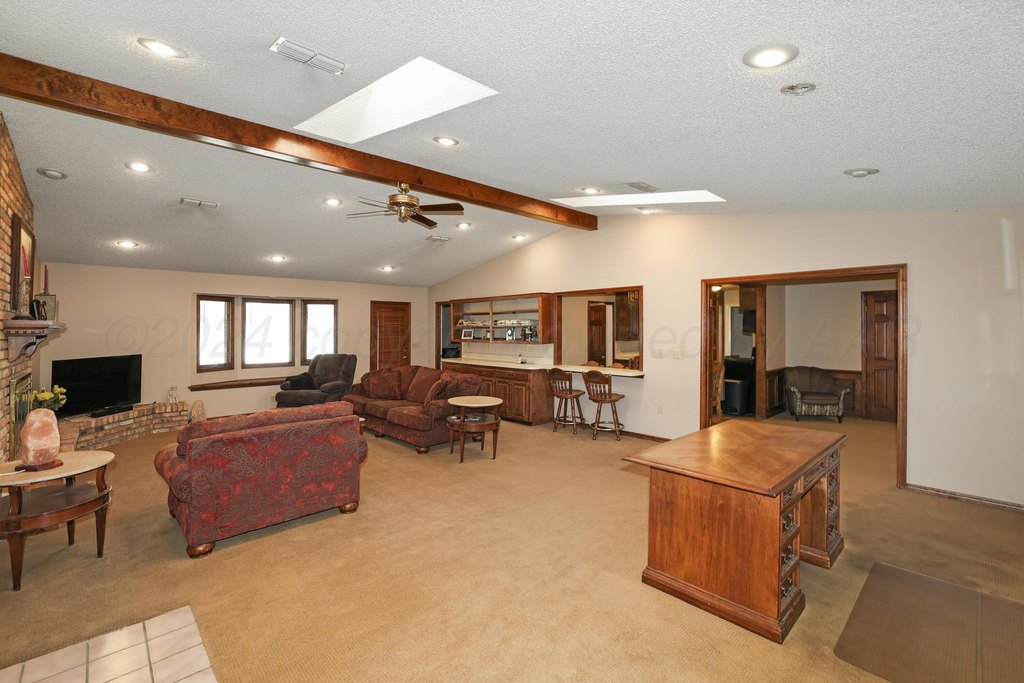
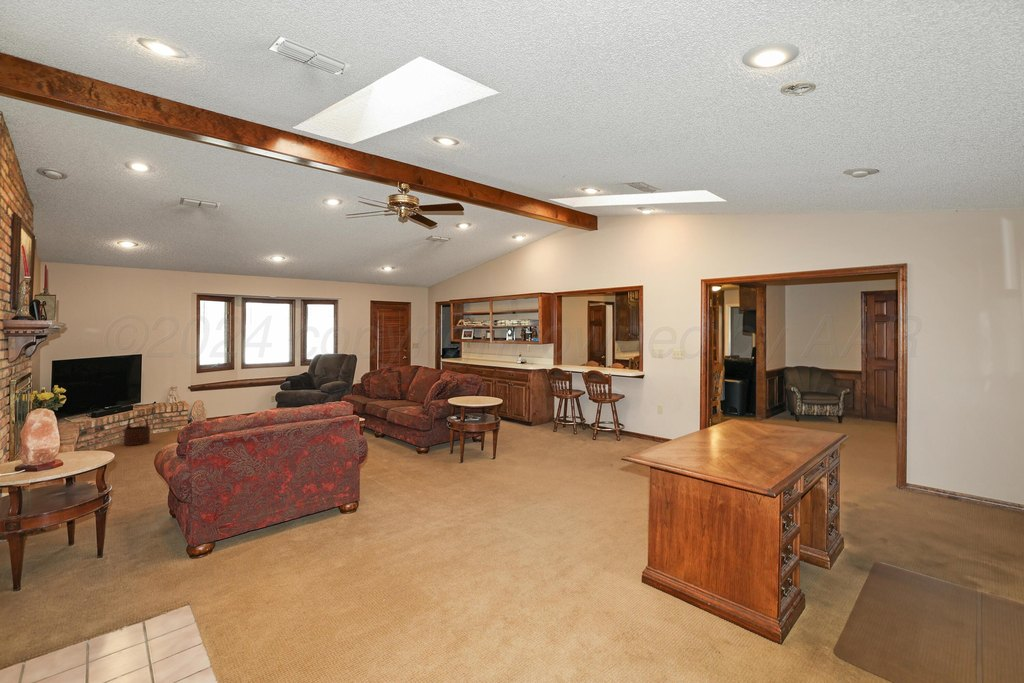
+ wooden bucket [123,414,151,447]
